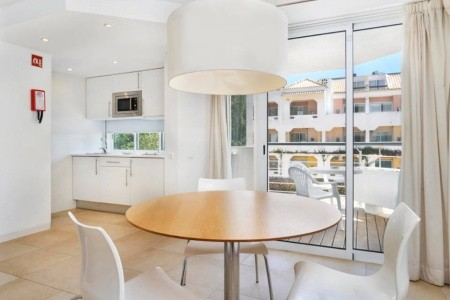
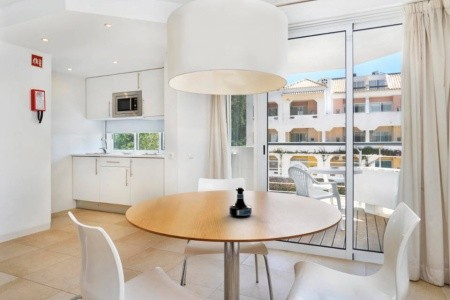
+ tequila bottle [228,186,253,219]
